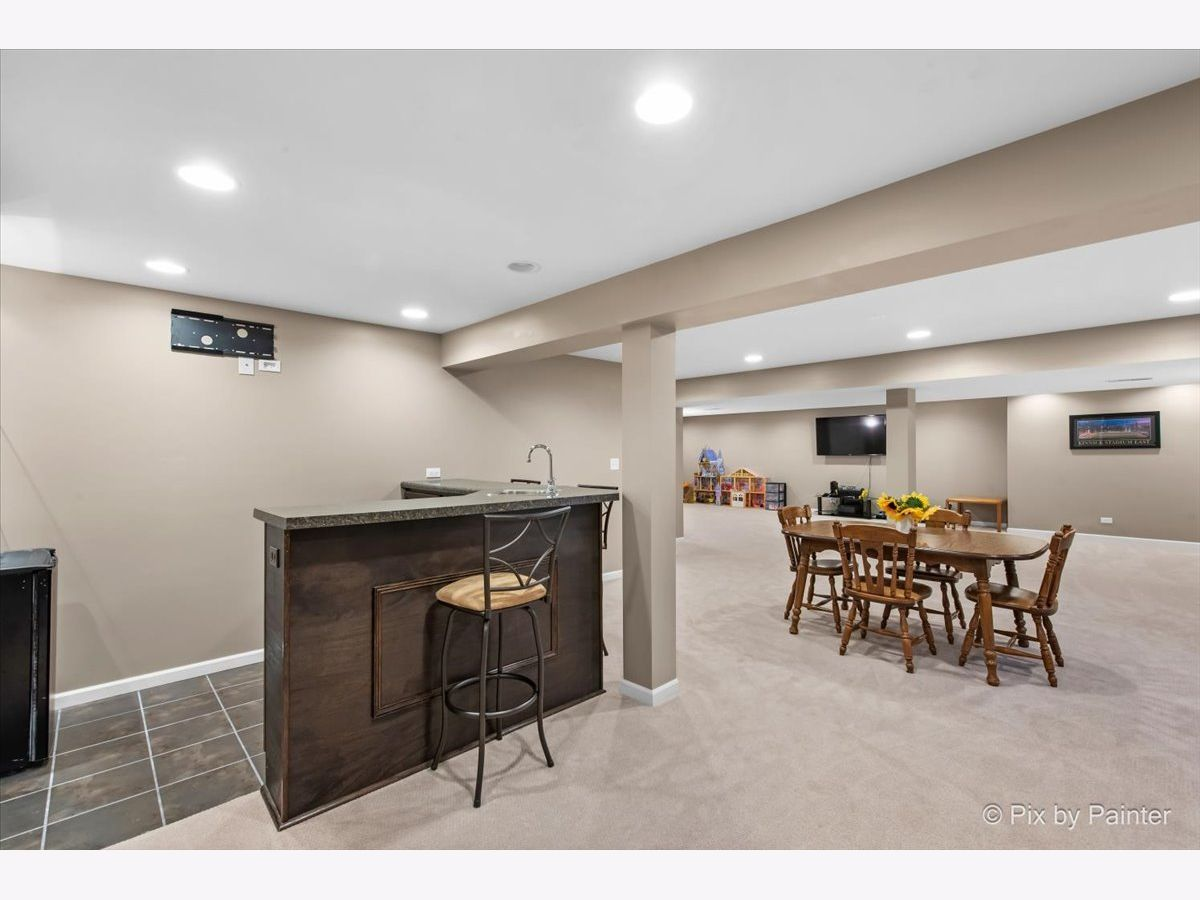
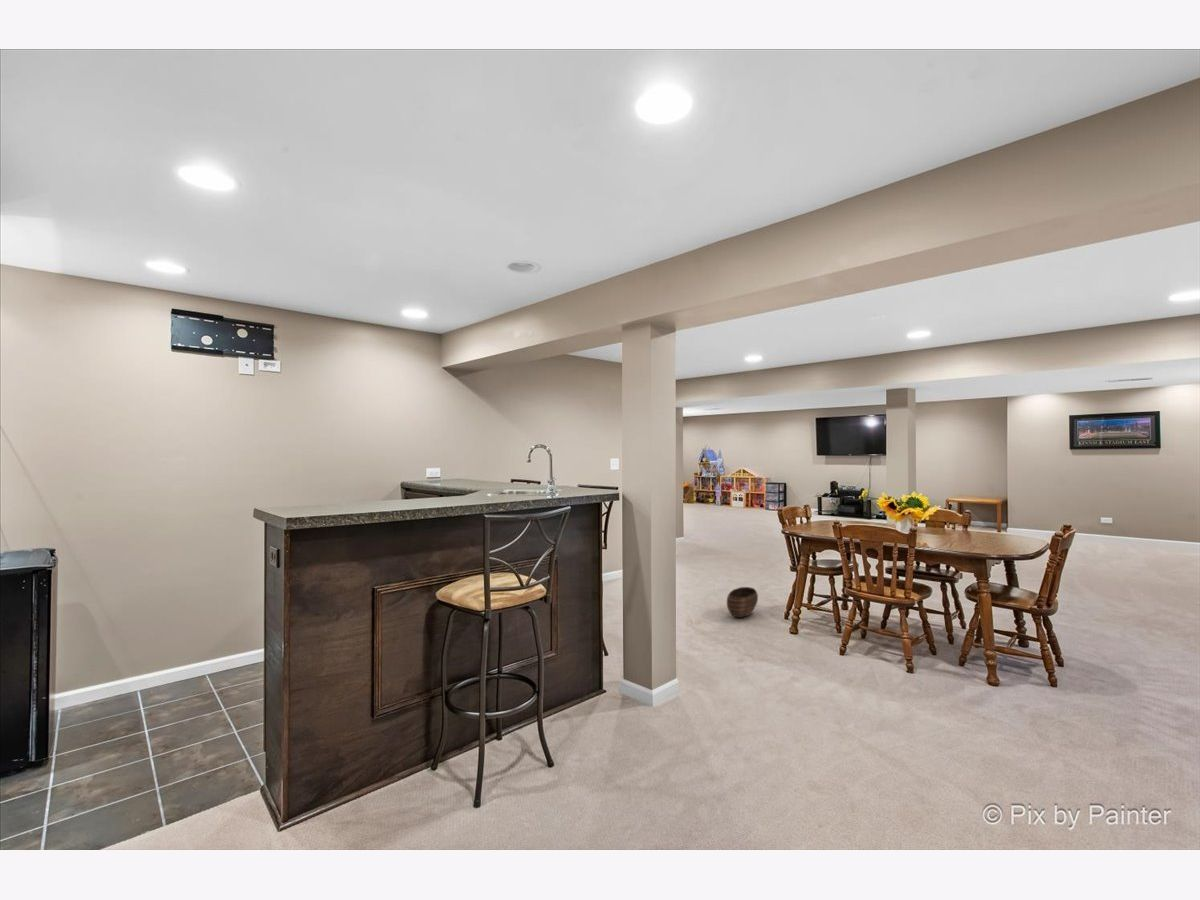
+ basket [726,586,759,618]
